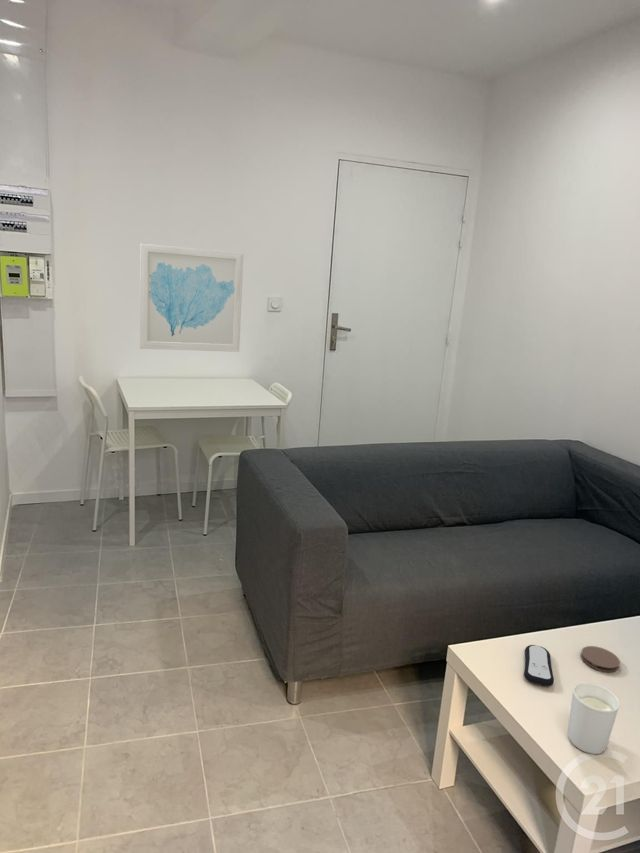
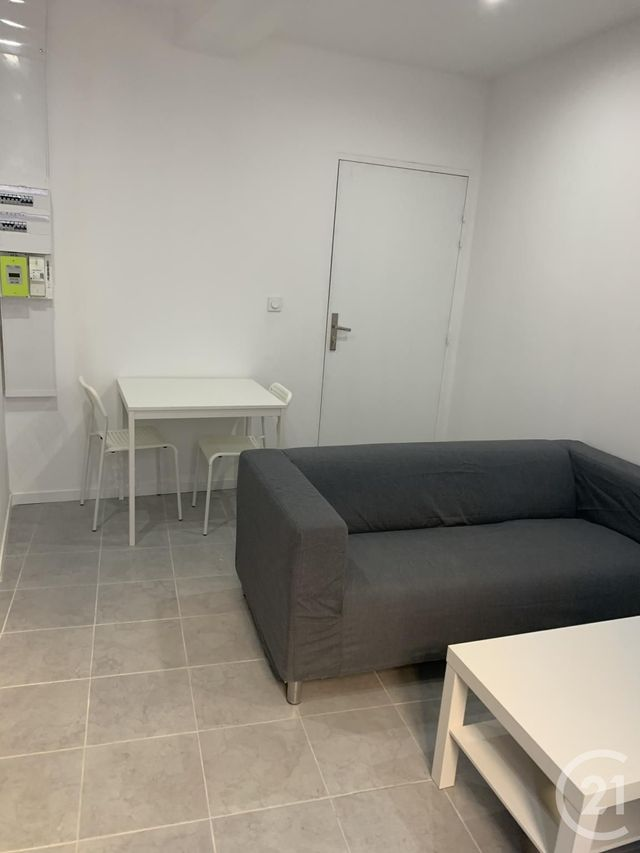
- wall art [139,243,244,353]
- coaster [580,645,621,673]
- candle holder [567,681,621,755]
- remote control [523,644,555,687]
